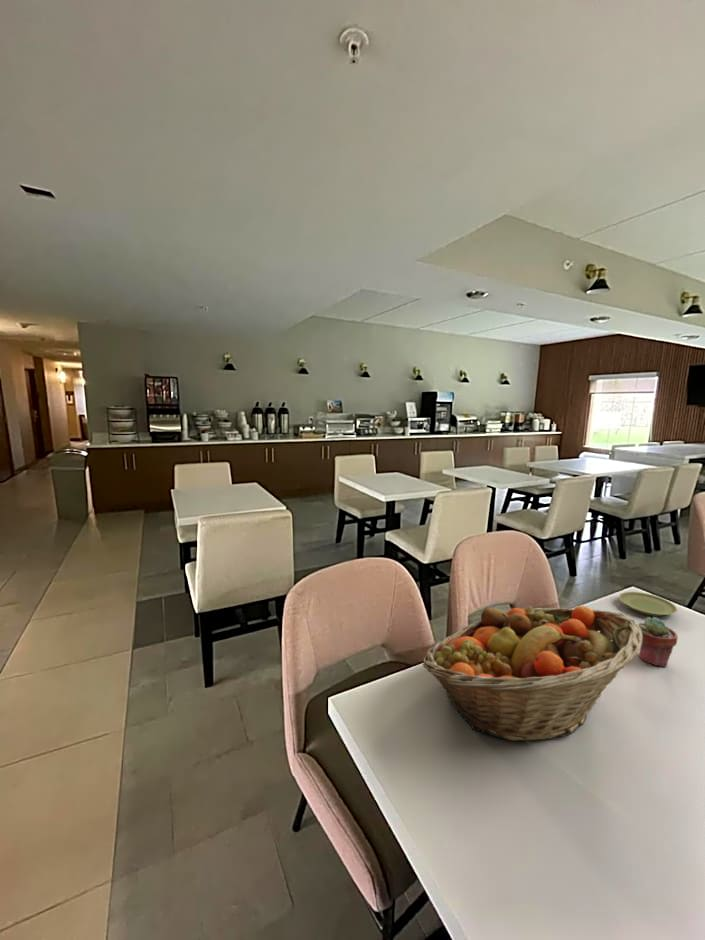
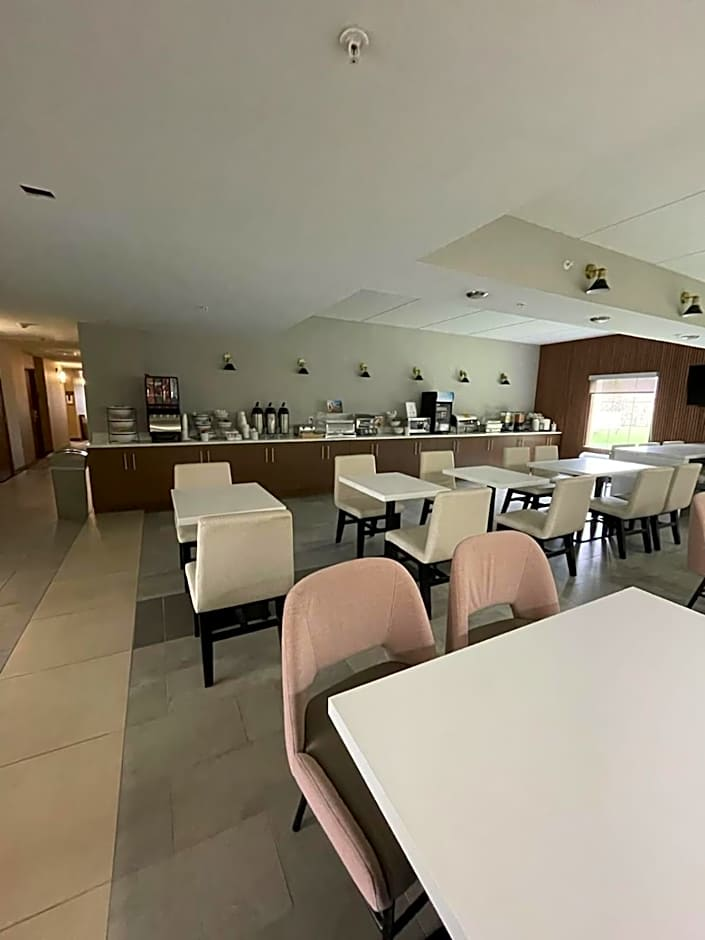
- plate [618,591,678,617]
- potted succulent [637,616,679,668]
- fruit basket [422,605,642,742]
